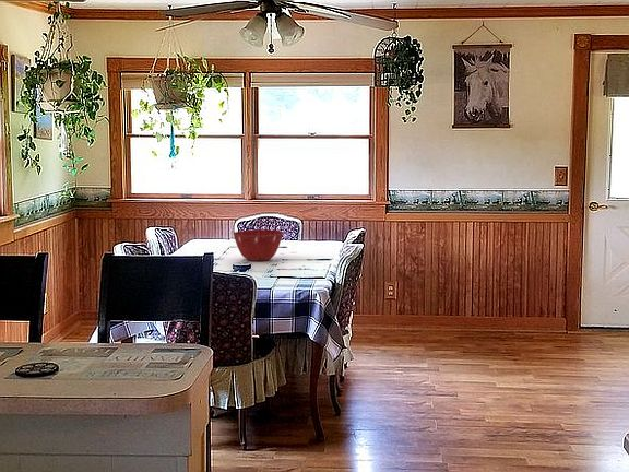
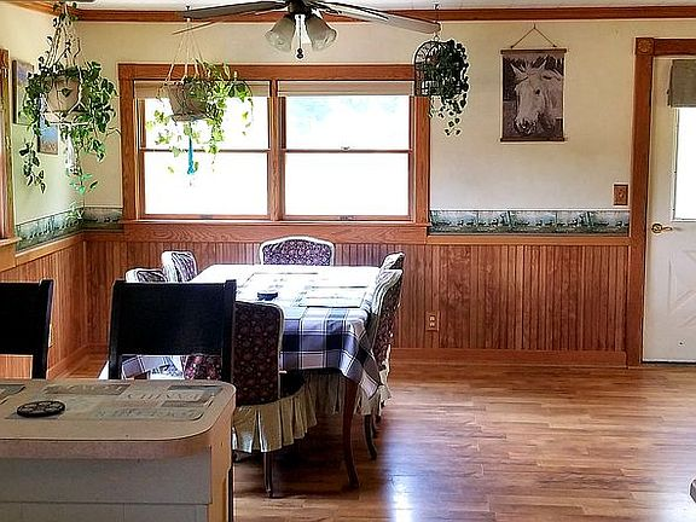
- mixing bowl [233,228,284,262]
